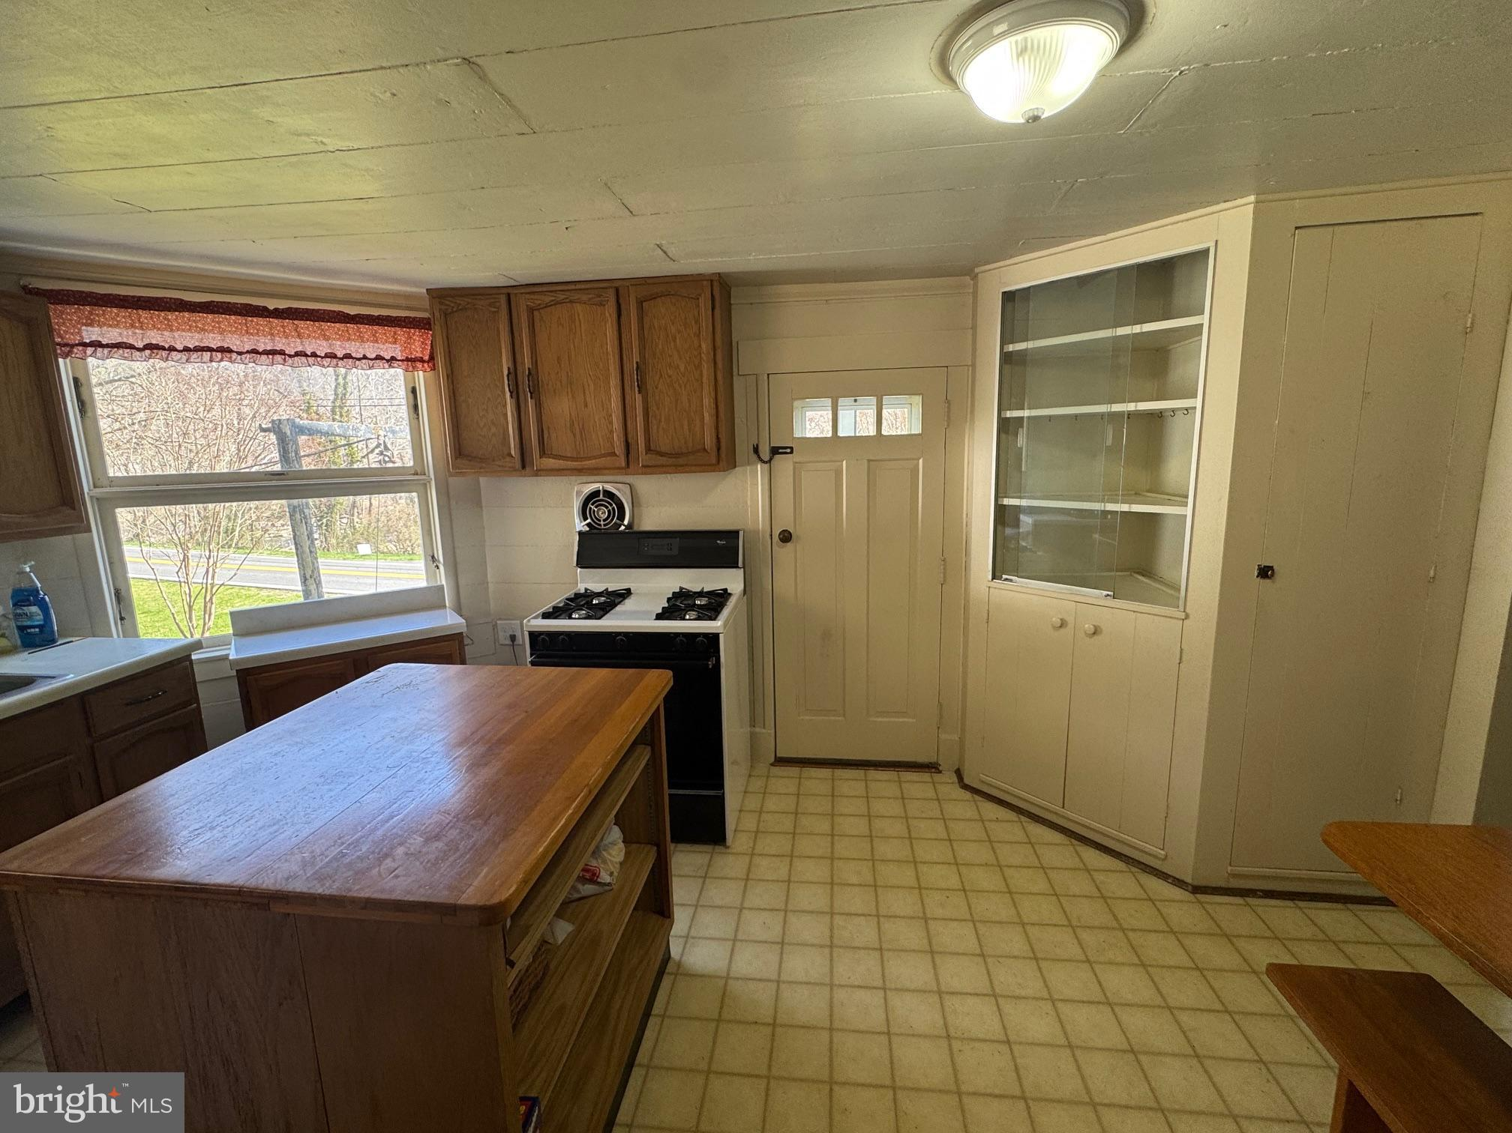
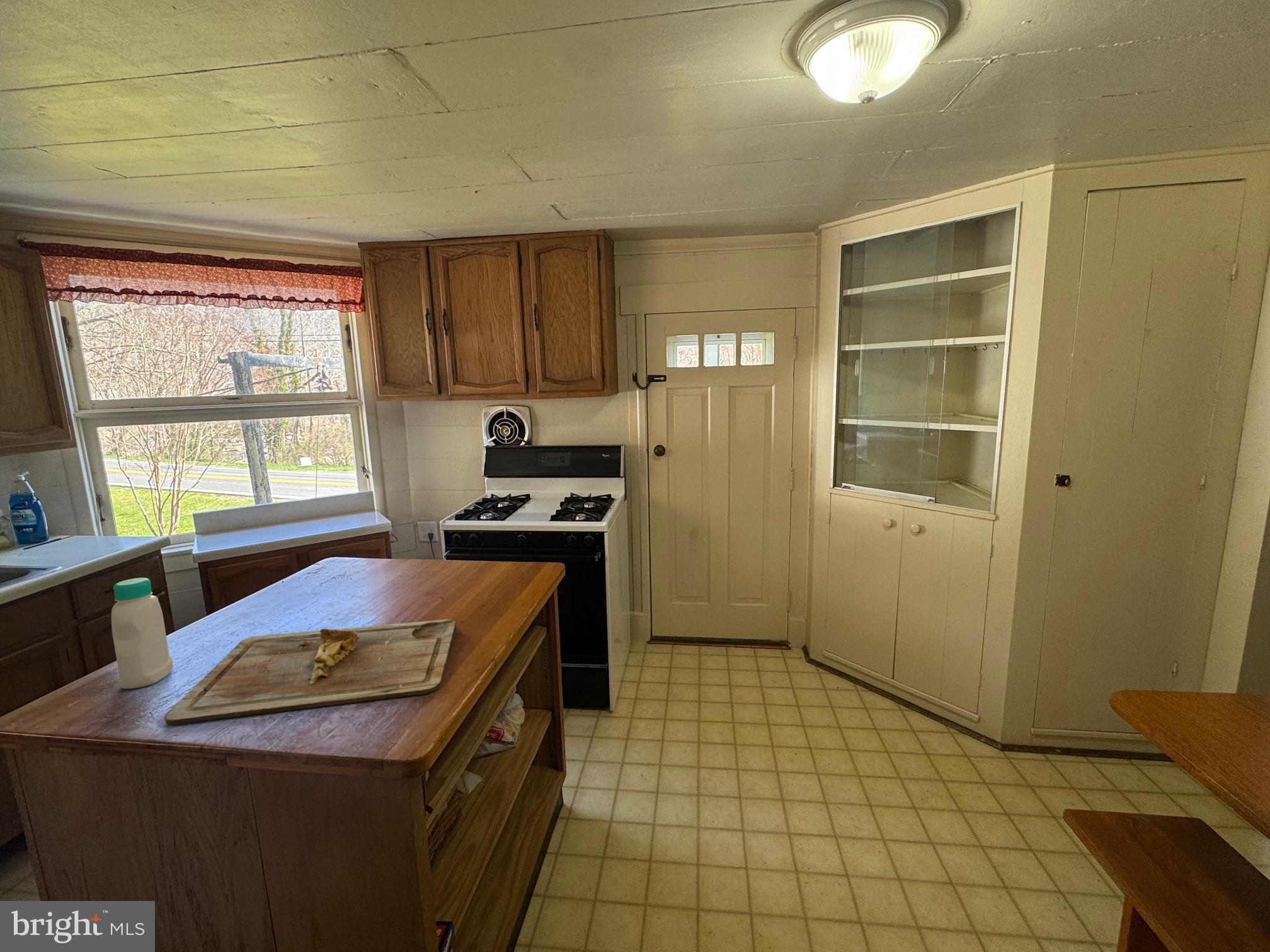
+ bottle [111,577,174,689]
+ cutting board [164,619,458,725]
